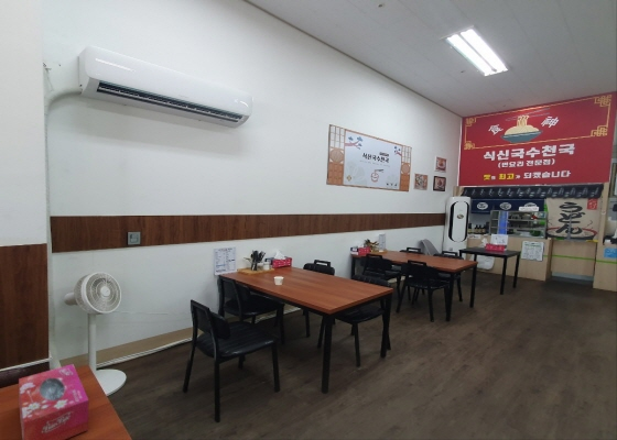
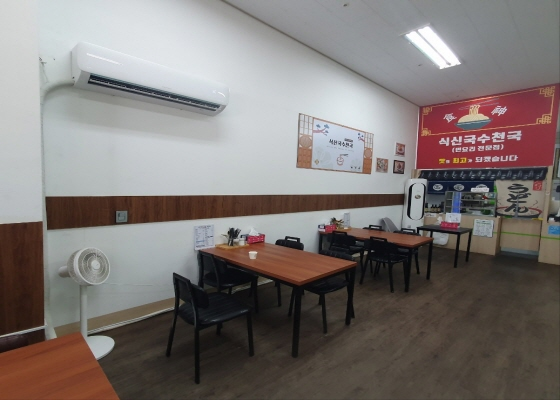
- tissue box [18,363,89,440]
